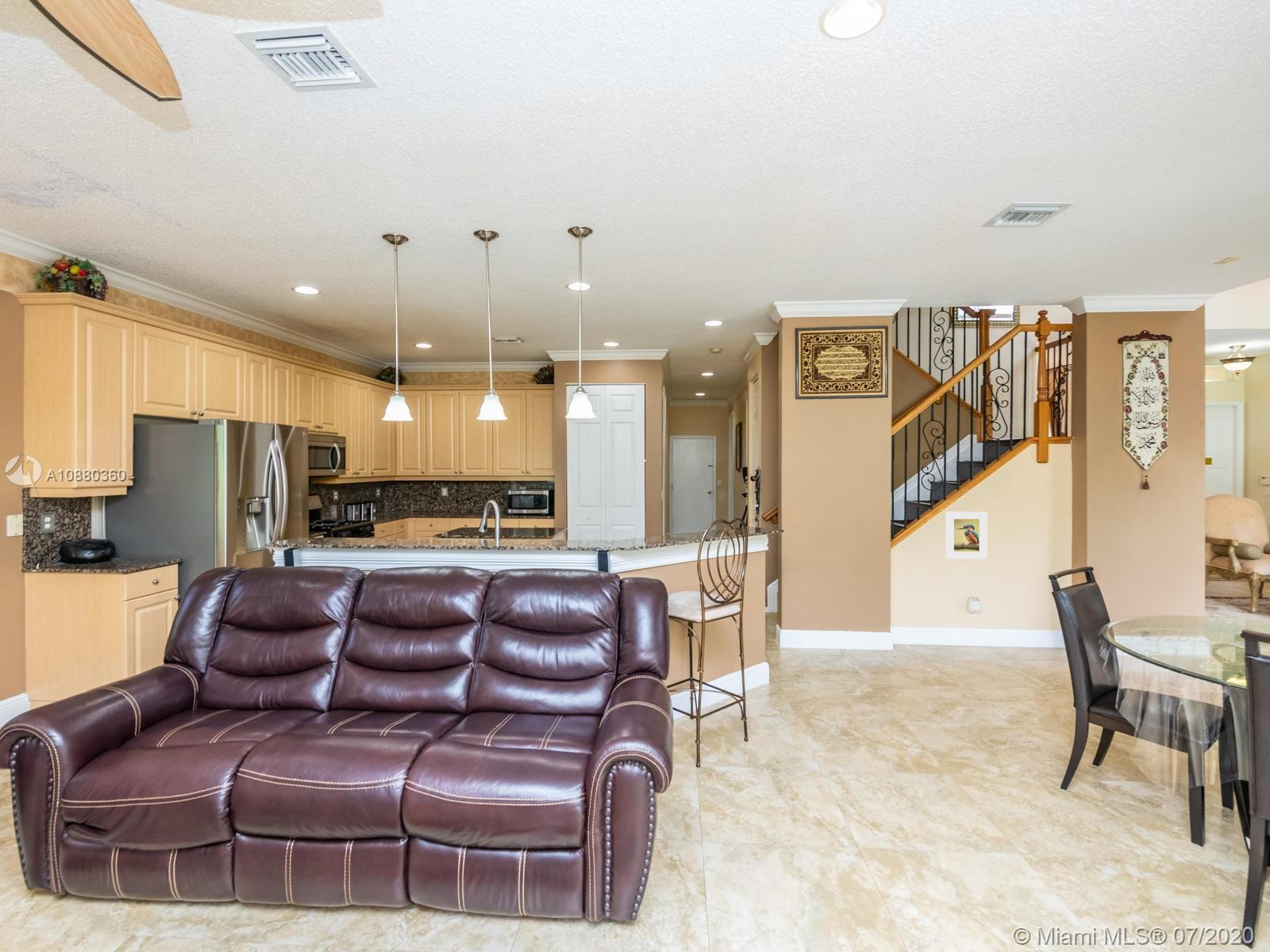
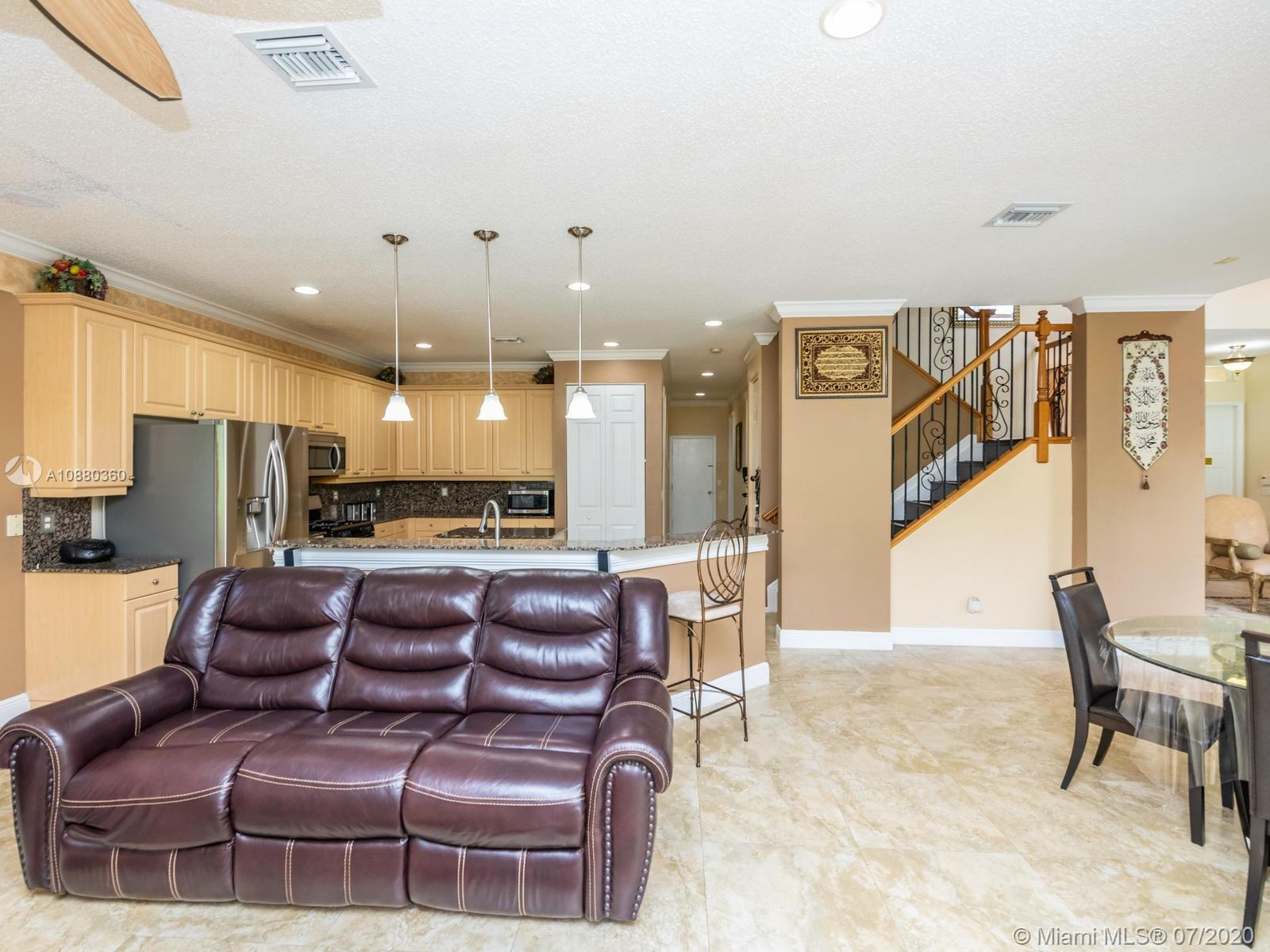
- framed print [945,511,987,560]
